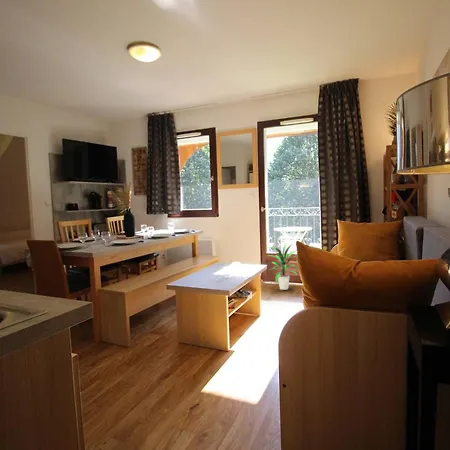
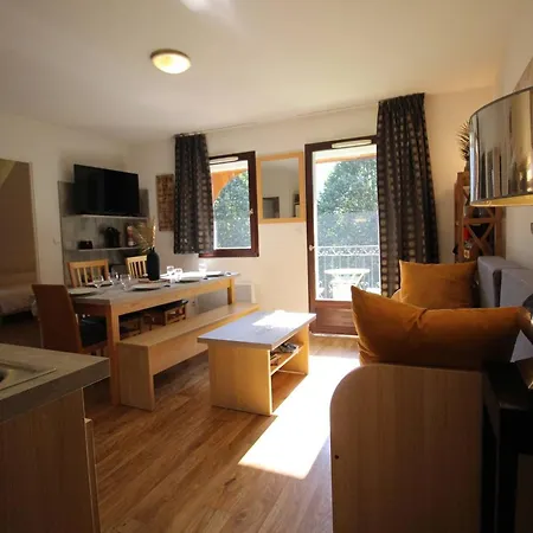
- indoor plant [266,242,298,291]
